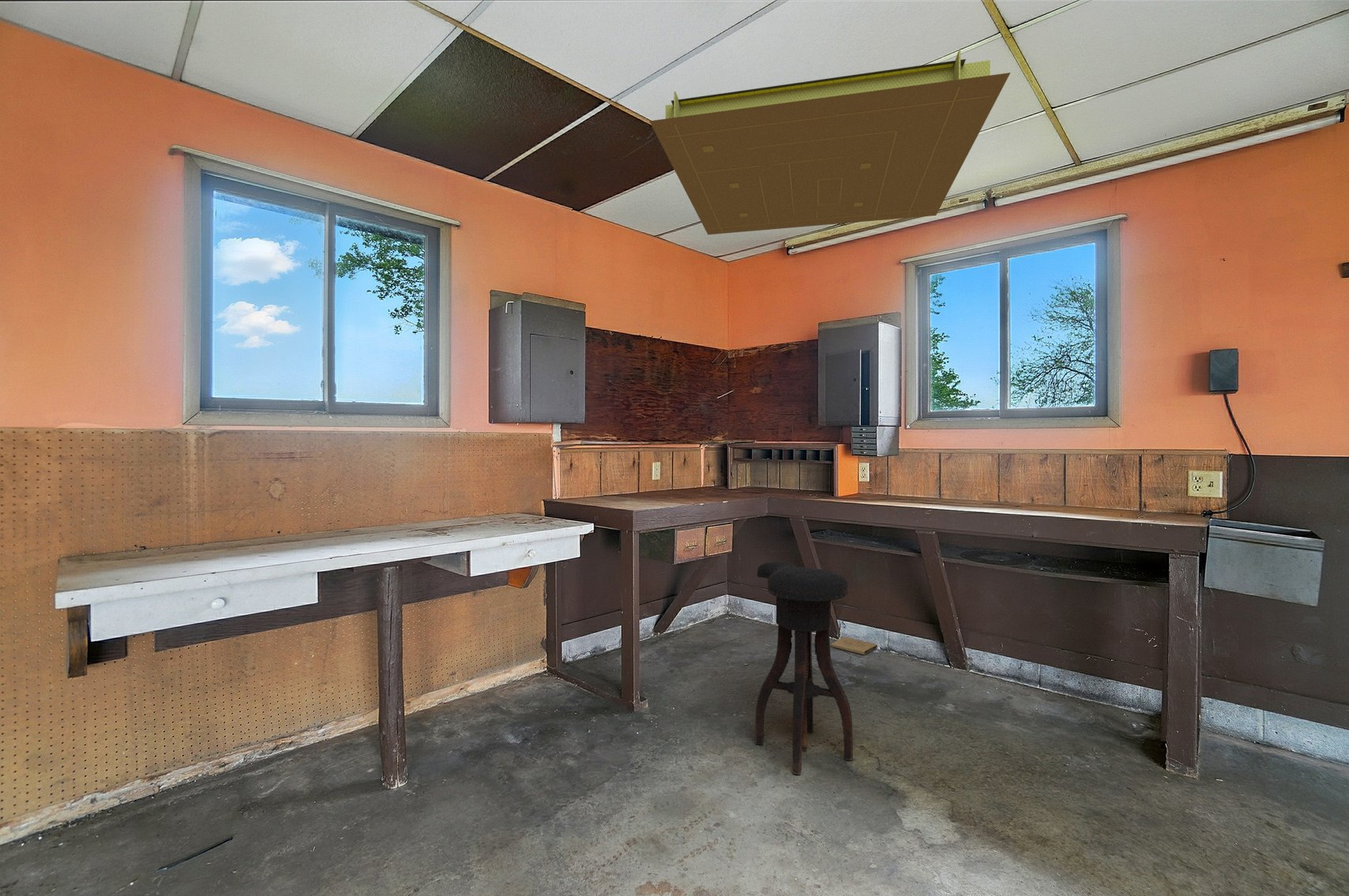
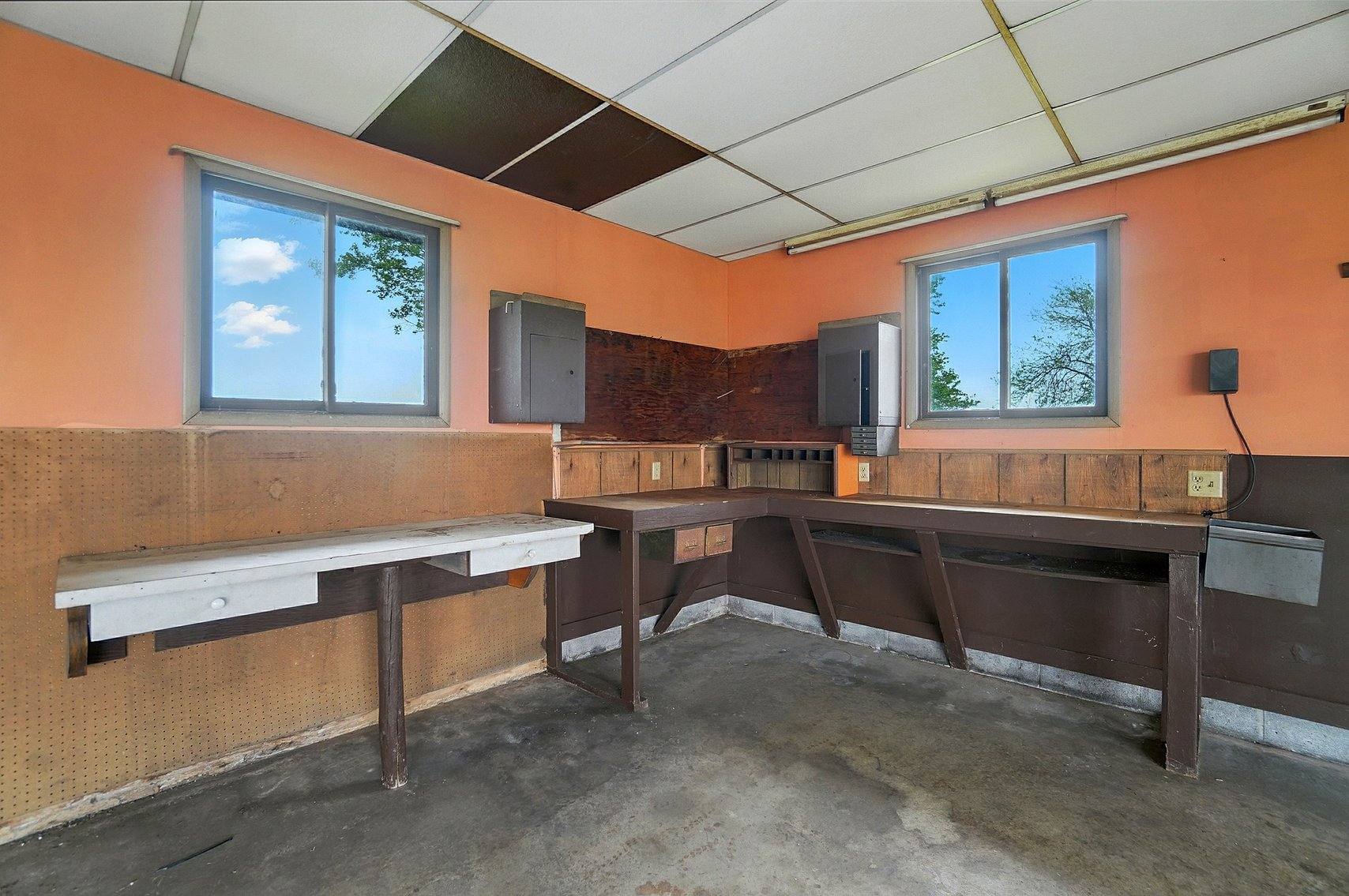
- light panel [648,49,1011,235]
- box [831,636,878,655]
- stool [754,560,854,775]
